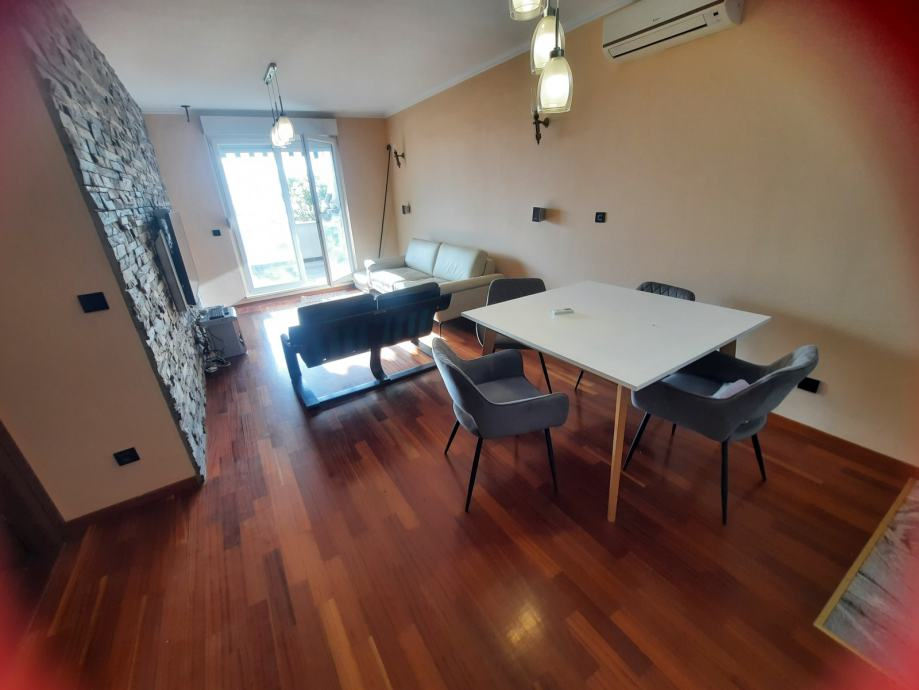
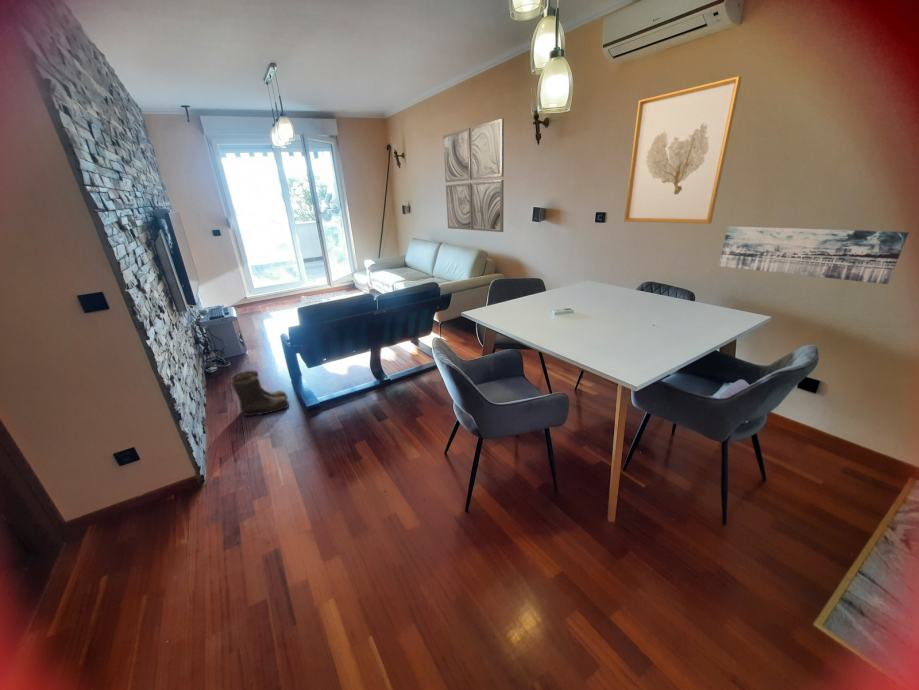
+ wall art [442,117,505,233]
+ boots [230,370,290,417]
+ wall art [718,225,910,285]
+ wall art [623,75,743,225]
